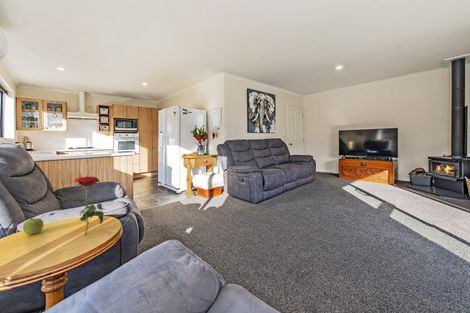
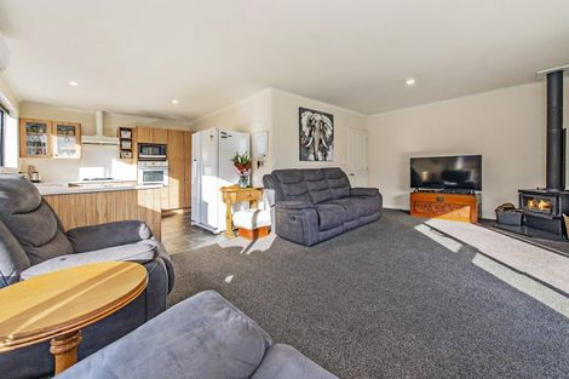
- flower [59,175,107,236]
- fruit [22,217,44,236]
